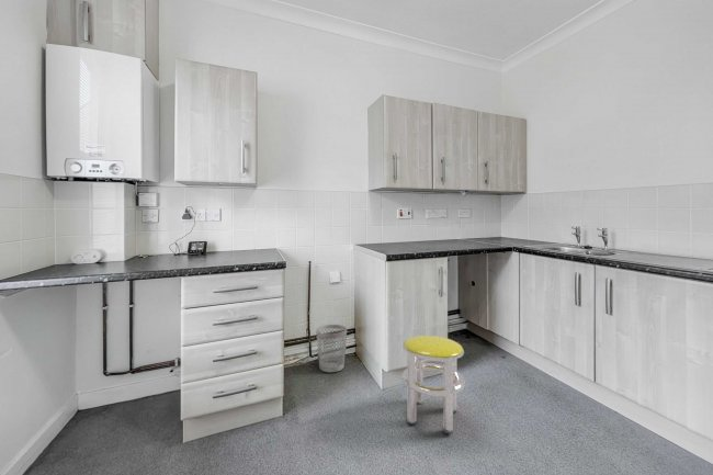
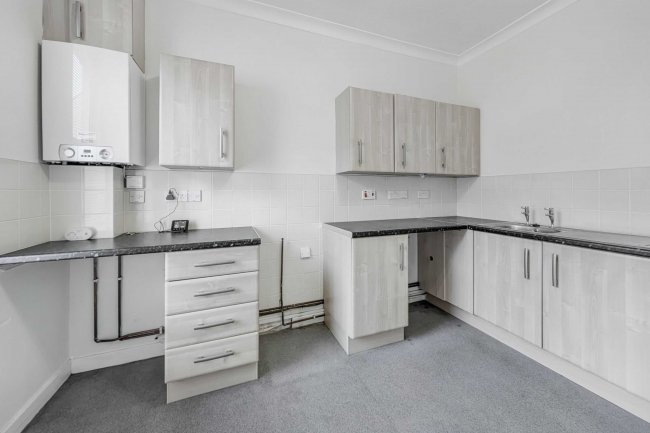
- stool [400,335,466,434]
- wastebasket [315,324,348,373]
